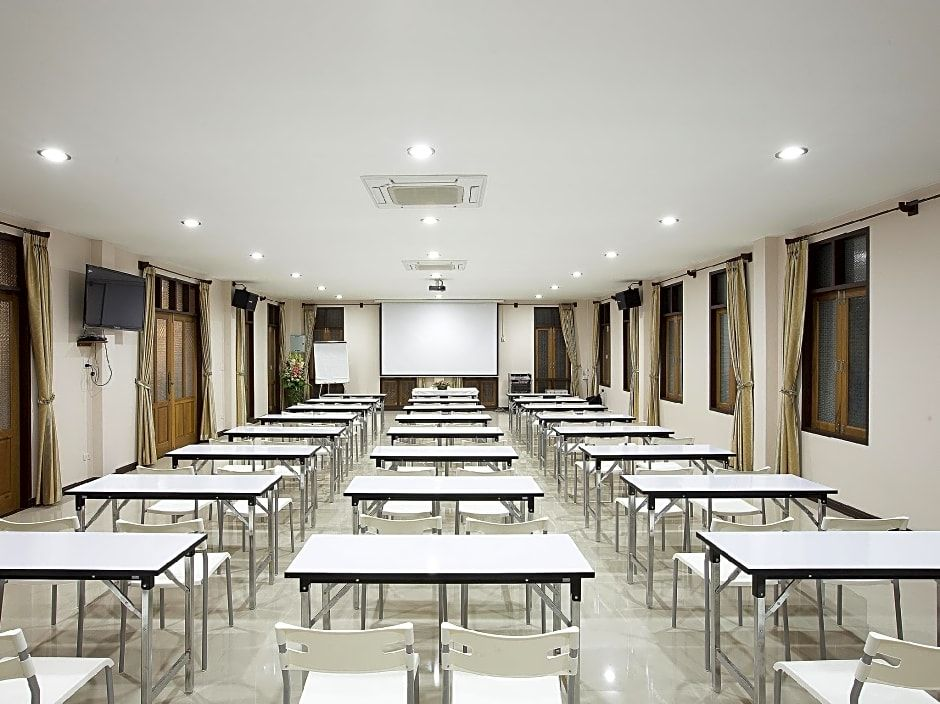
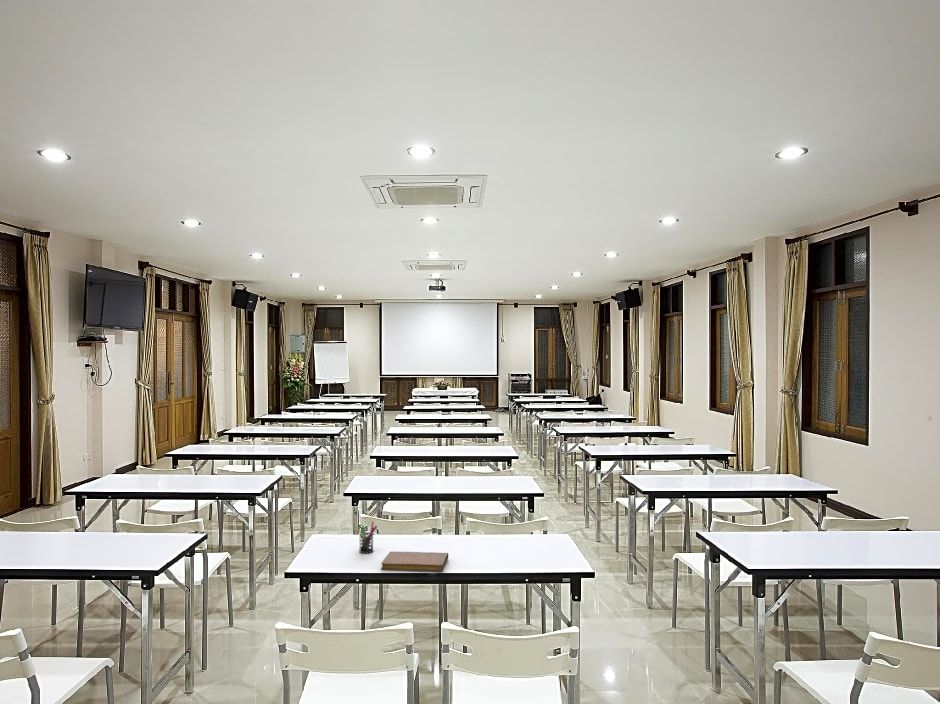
+ pen holder [356,520,378,554]
+ notebook [380,551,449,572]
